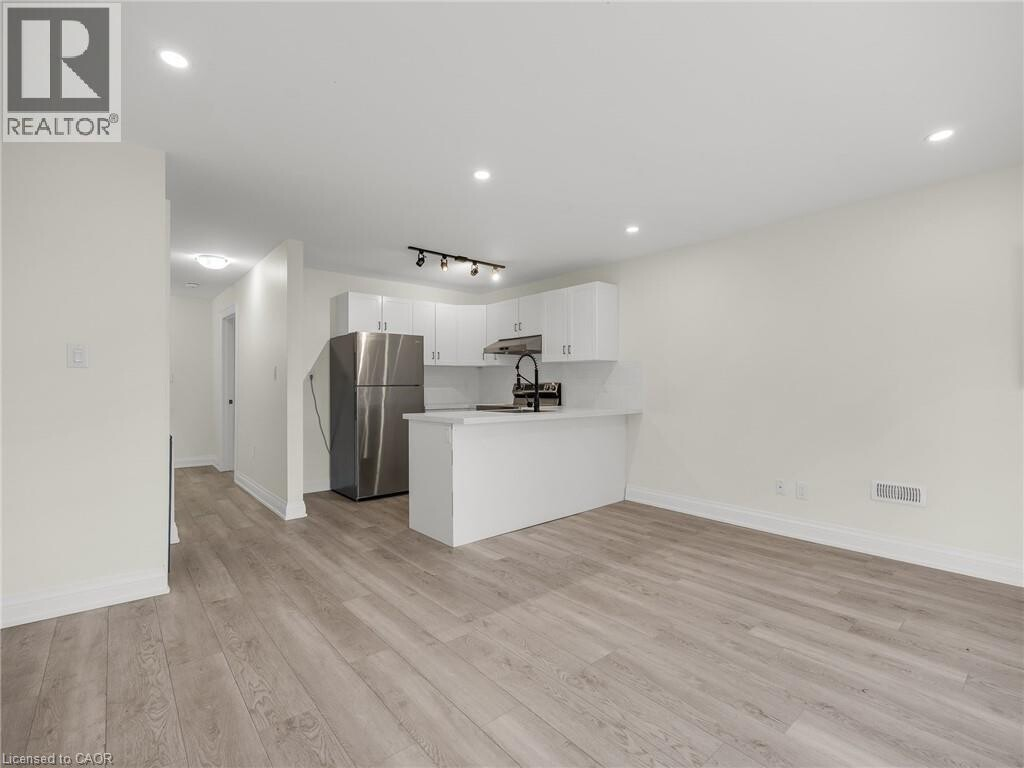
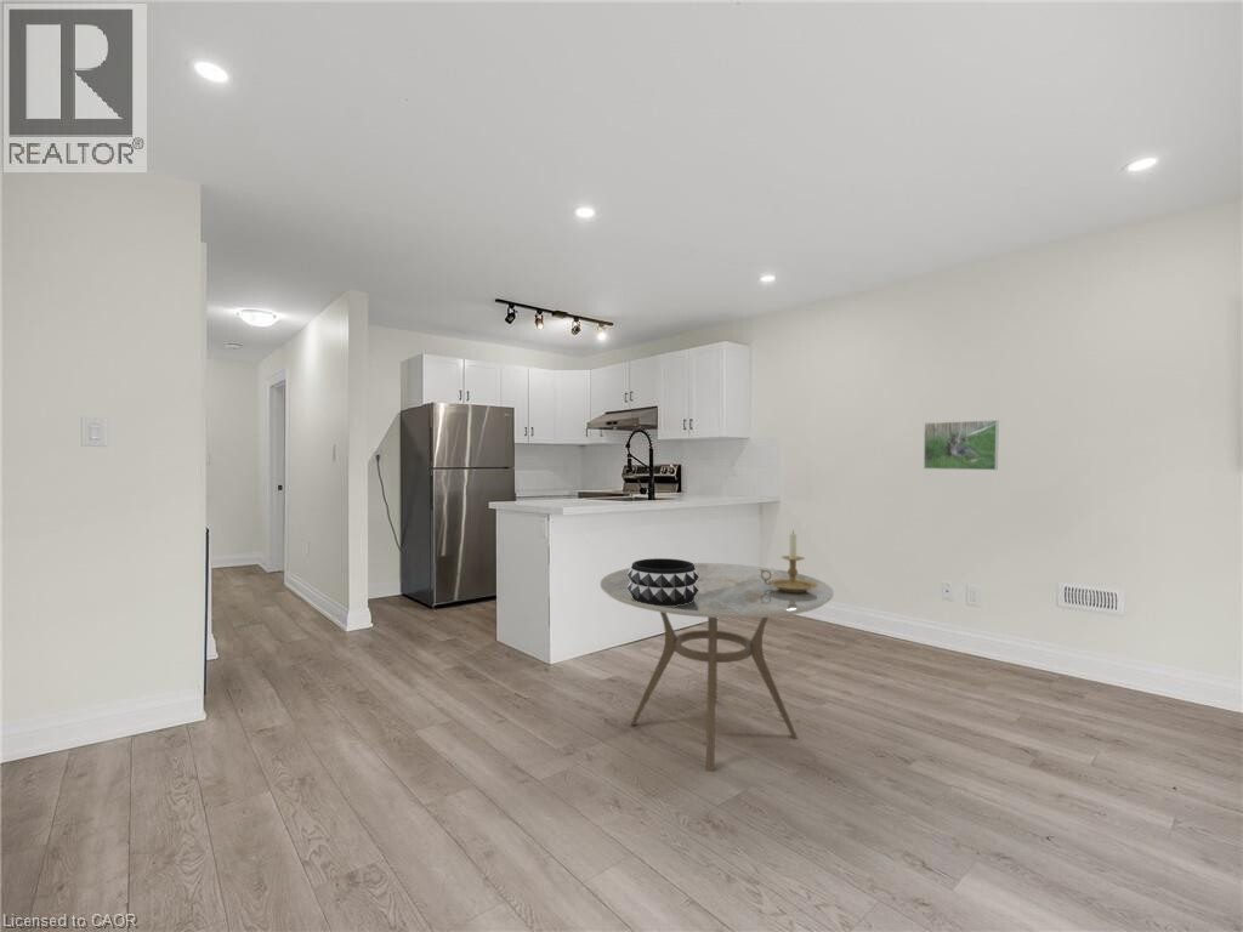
+ candle holder [760,529,817,592]
+ dining table [600,562,834,773]
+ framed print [923,419,1000,471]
+ decorative bowl [628,557,699,606]
